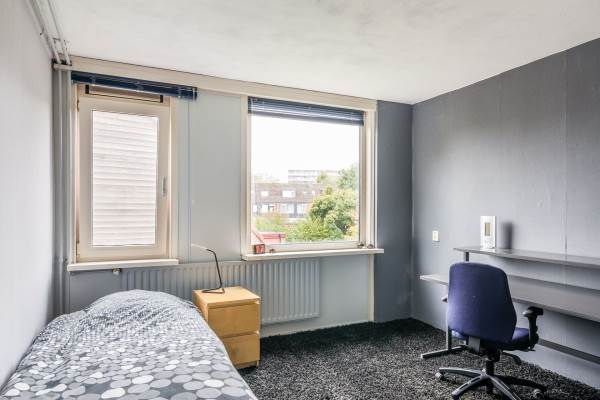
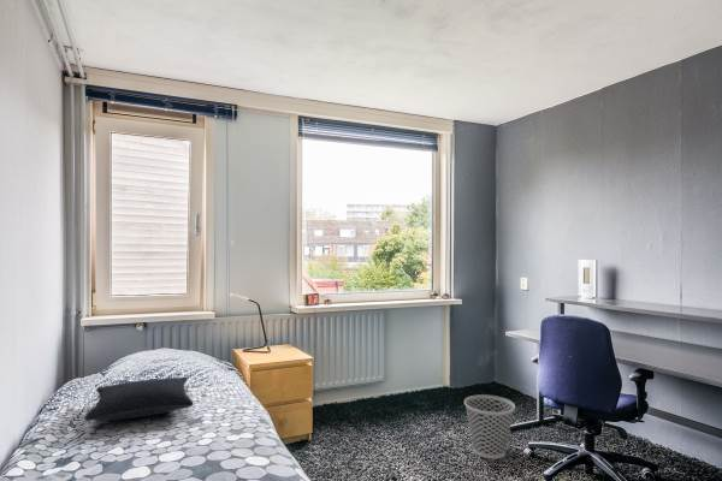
+ pillow [84,376,194,422]
+ wastebasket [463,393,516,461]
